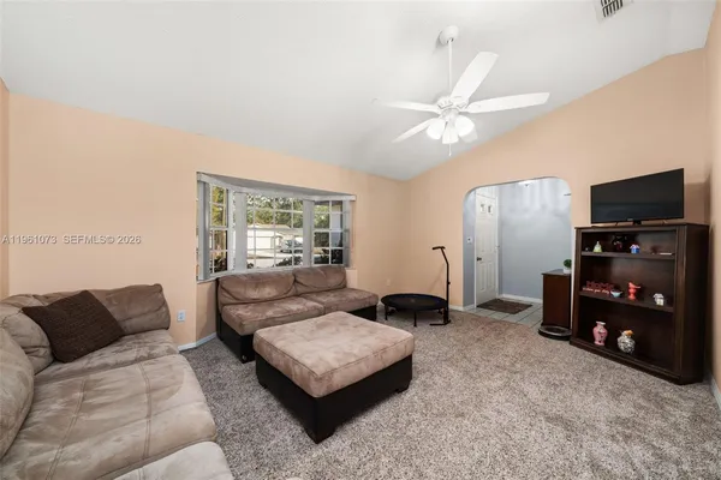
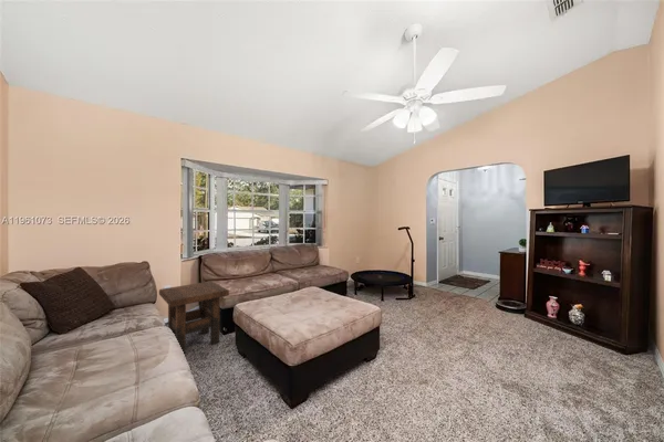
+ side table [158,280,230,355]
